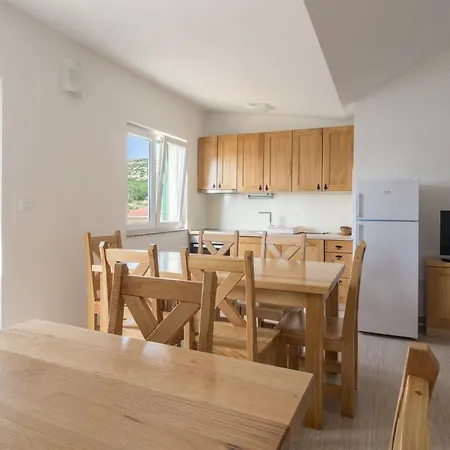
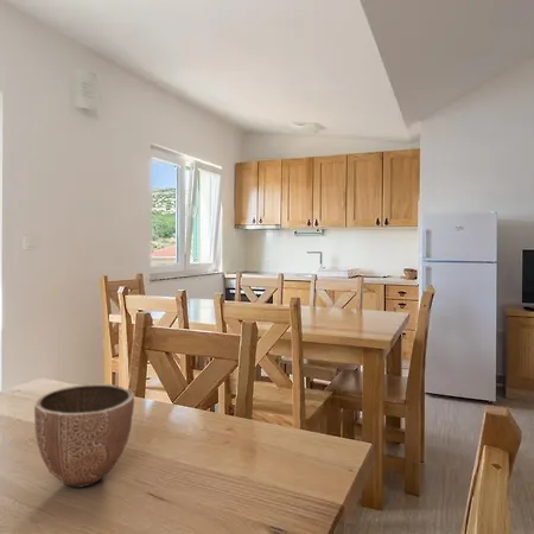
+ decorative bowl [33,382,135,489]
